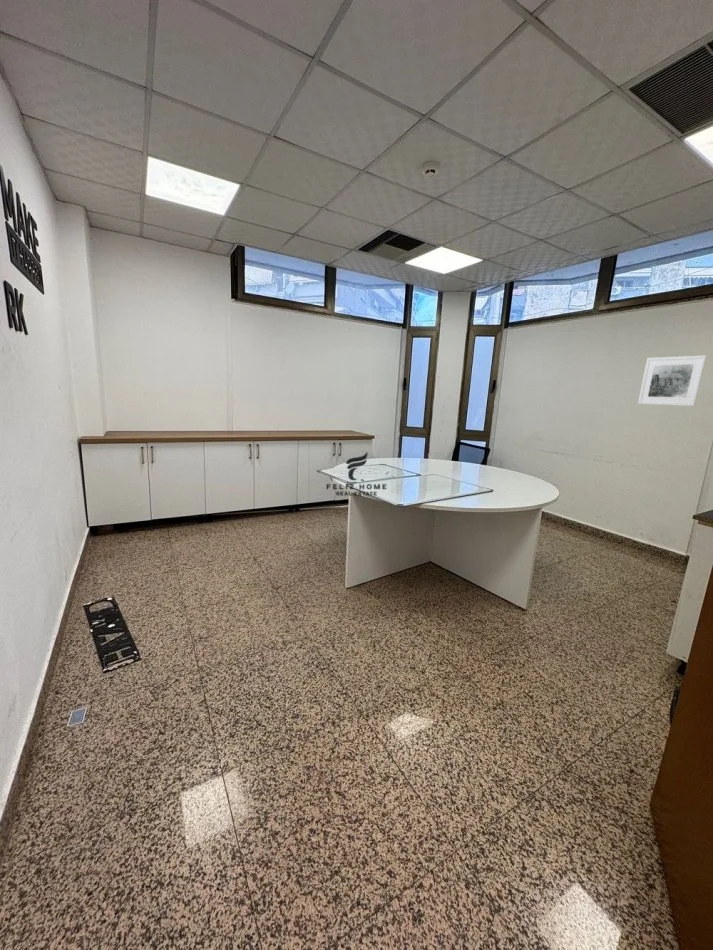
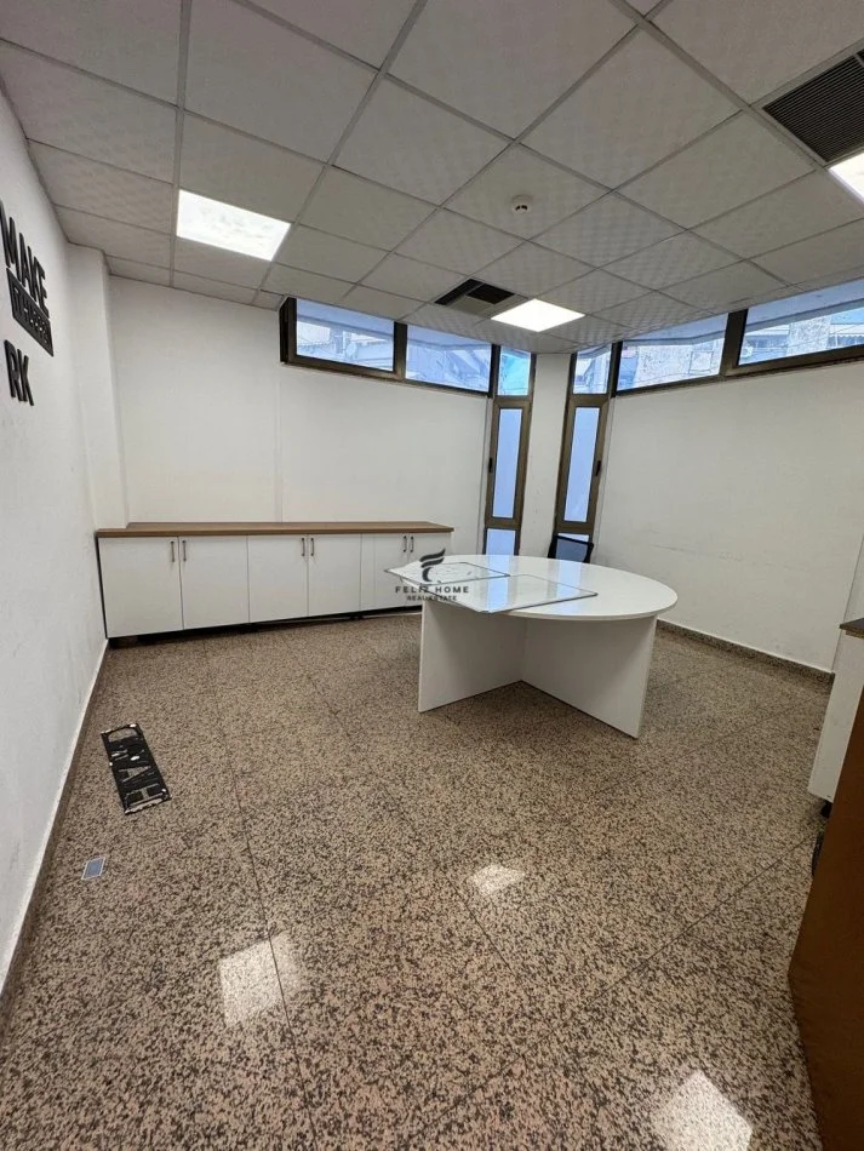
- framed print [637,354,708,407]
